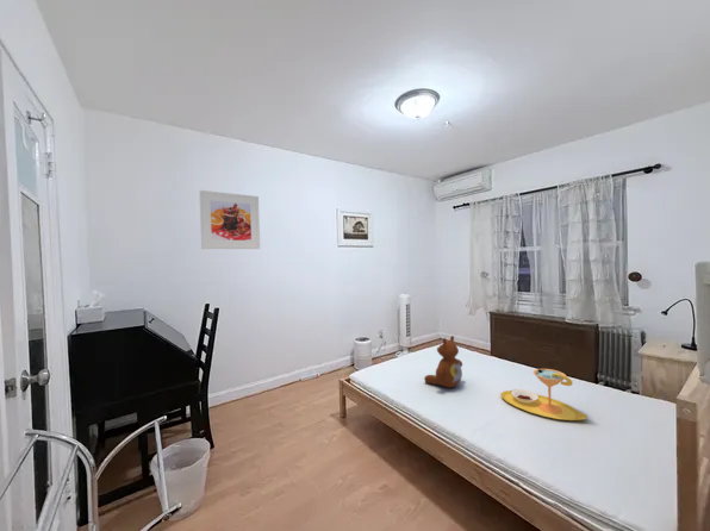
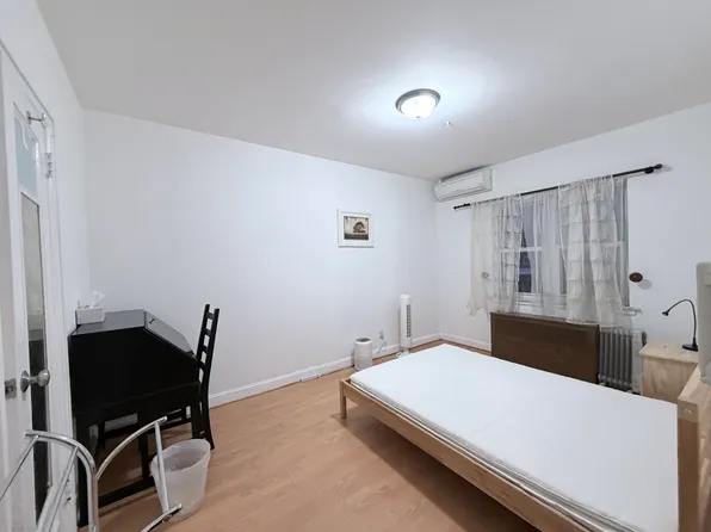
- teddy bear [423,335,463,389]
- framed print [199,189,261,250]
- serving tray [500,367,588,421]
